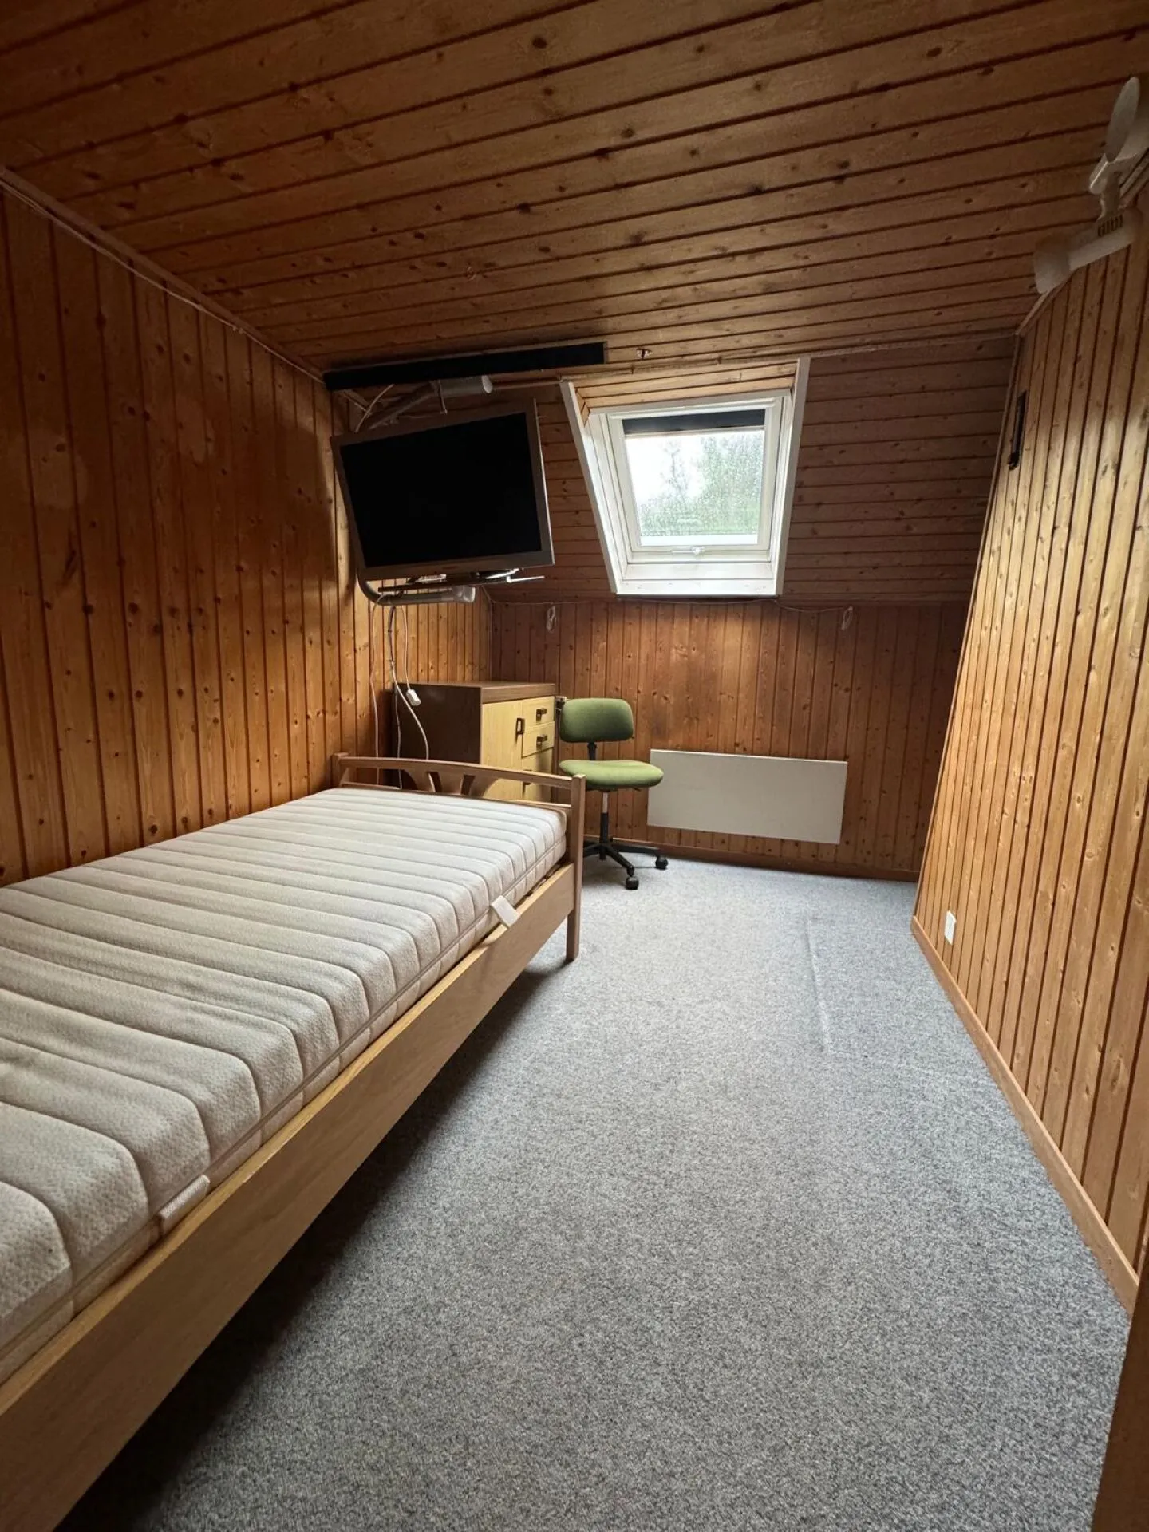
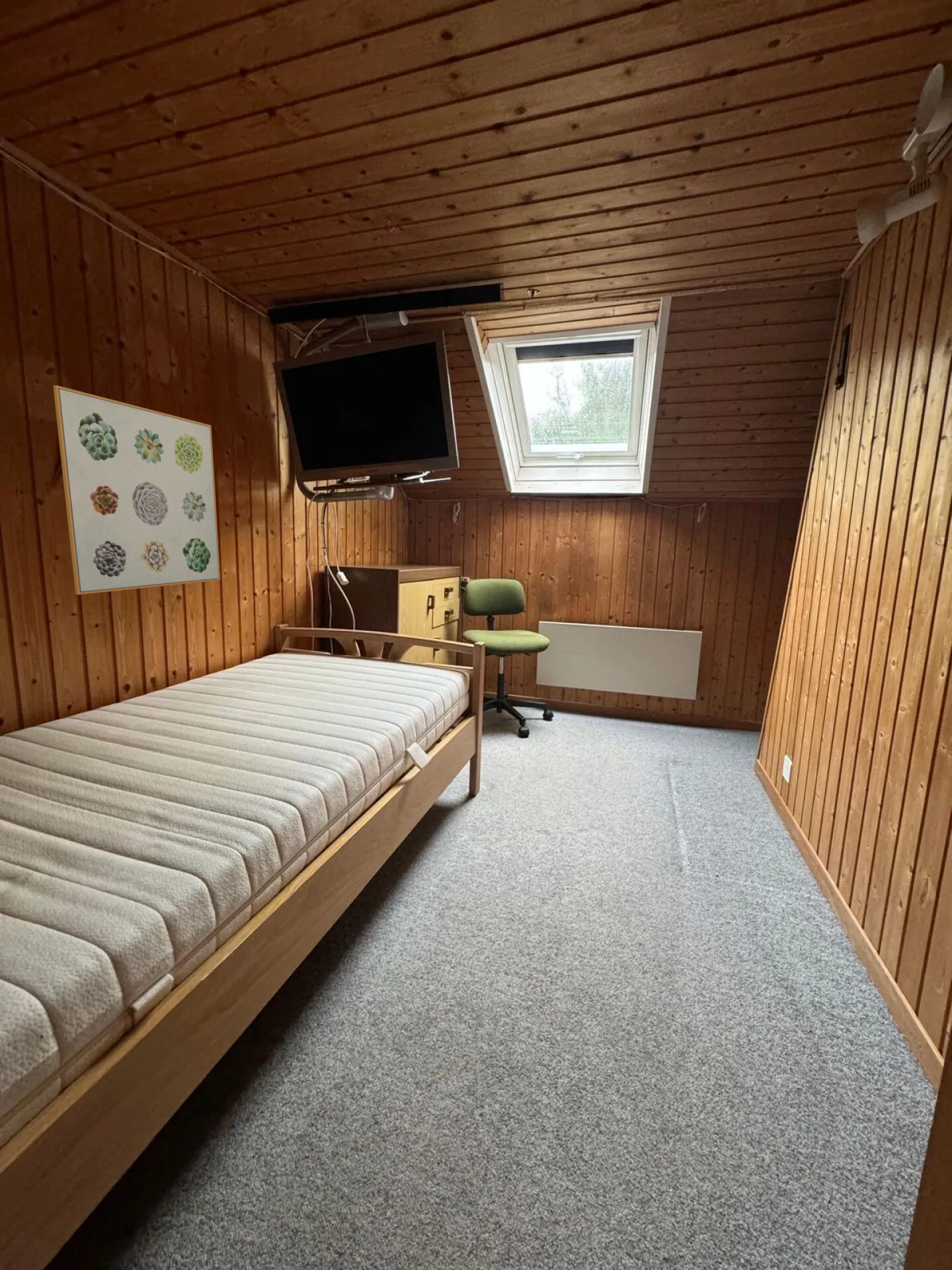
+ wall art [52,385,221,595]
